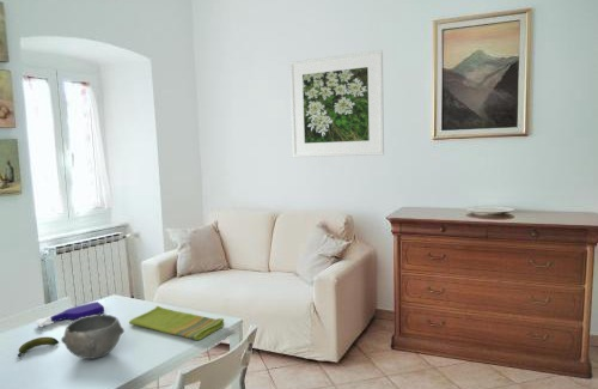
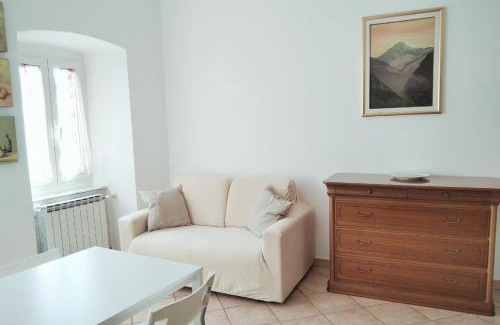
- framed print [288,49,385,158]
- banana [17,336,60,358]
- dish towel [128,305,225,341]
- spray bottle [35,300,105,328]
- bowl [60,314,126,360]
